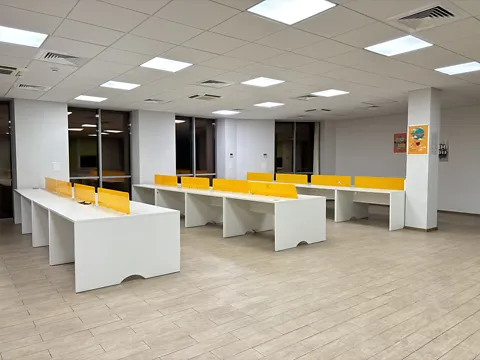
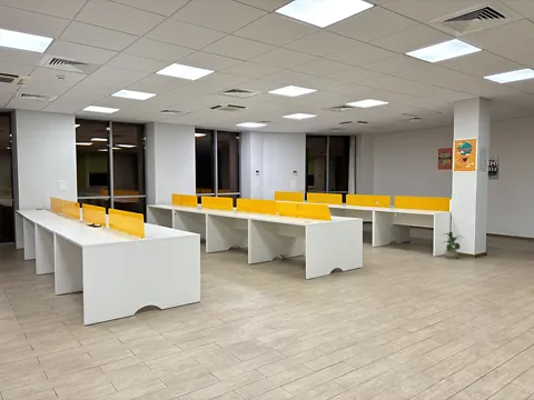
+ house plant [441,231,465,260]
